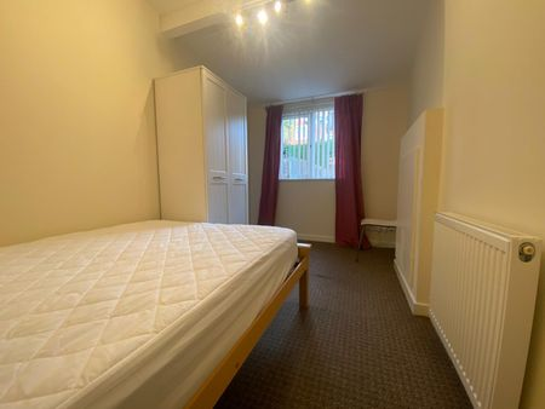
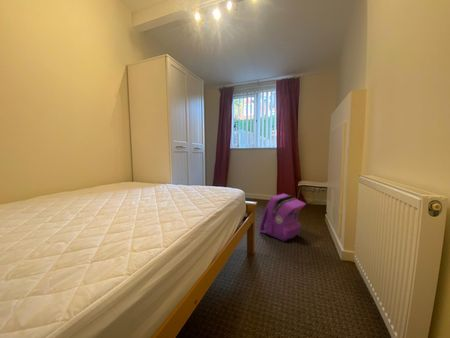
+ backpack [258,193,307,242]
